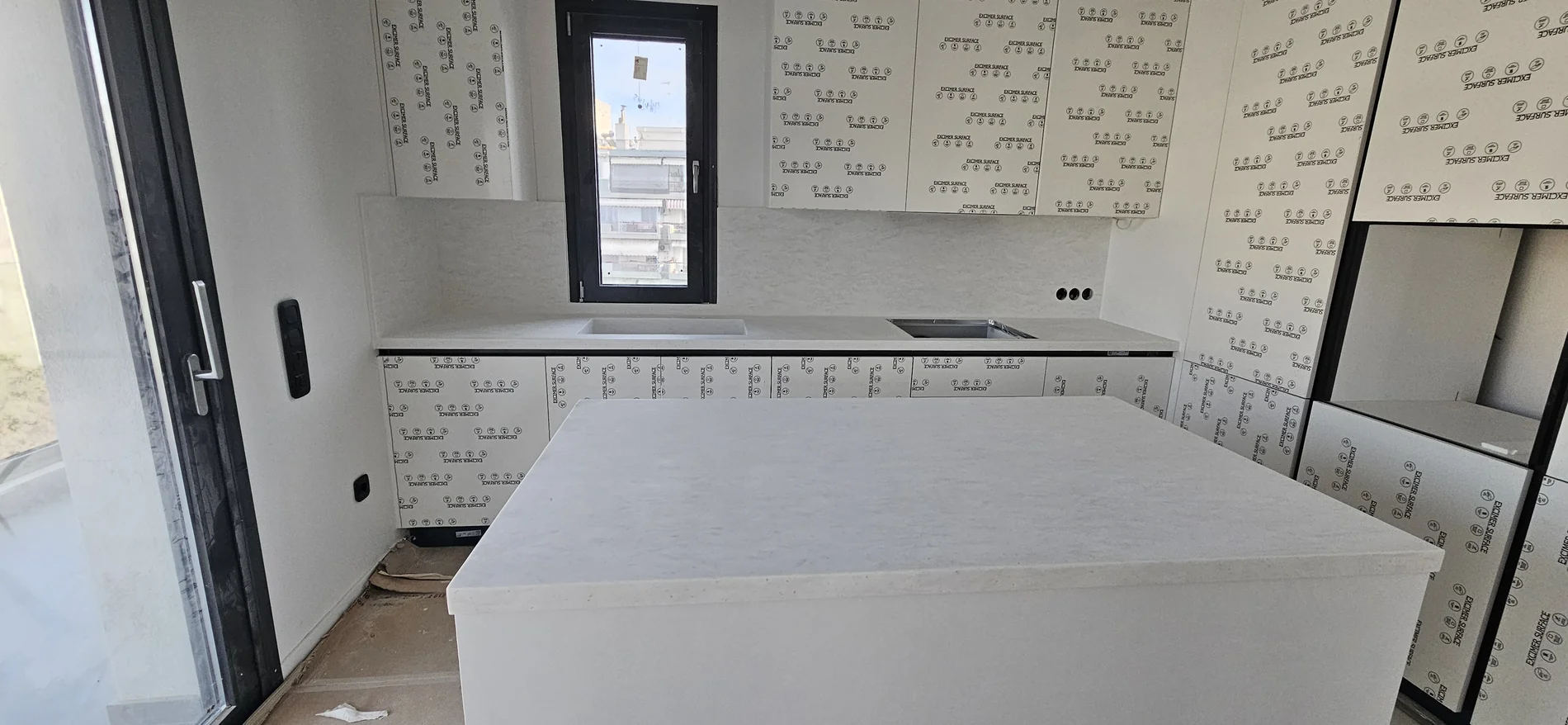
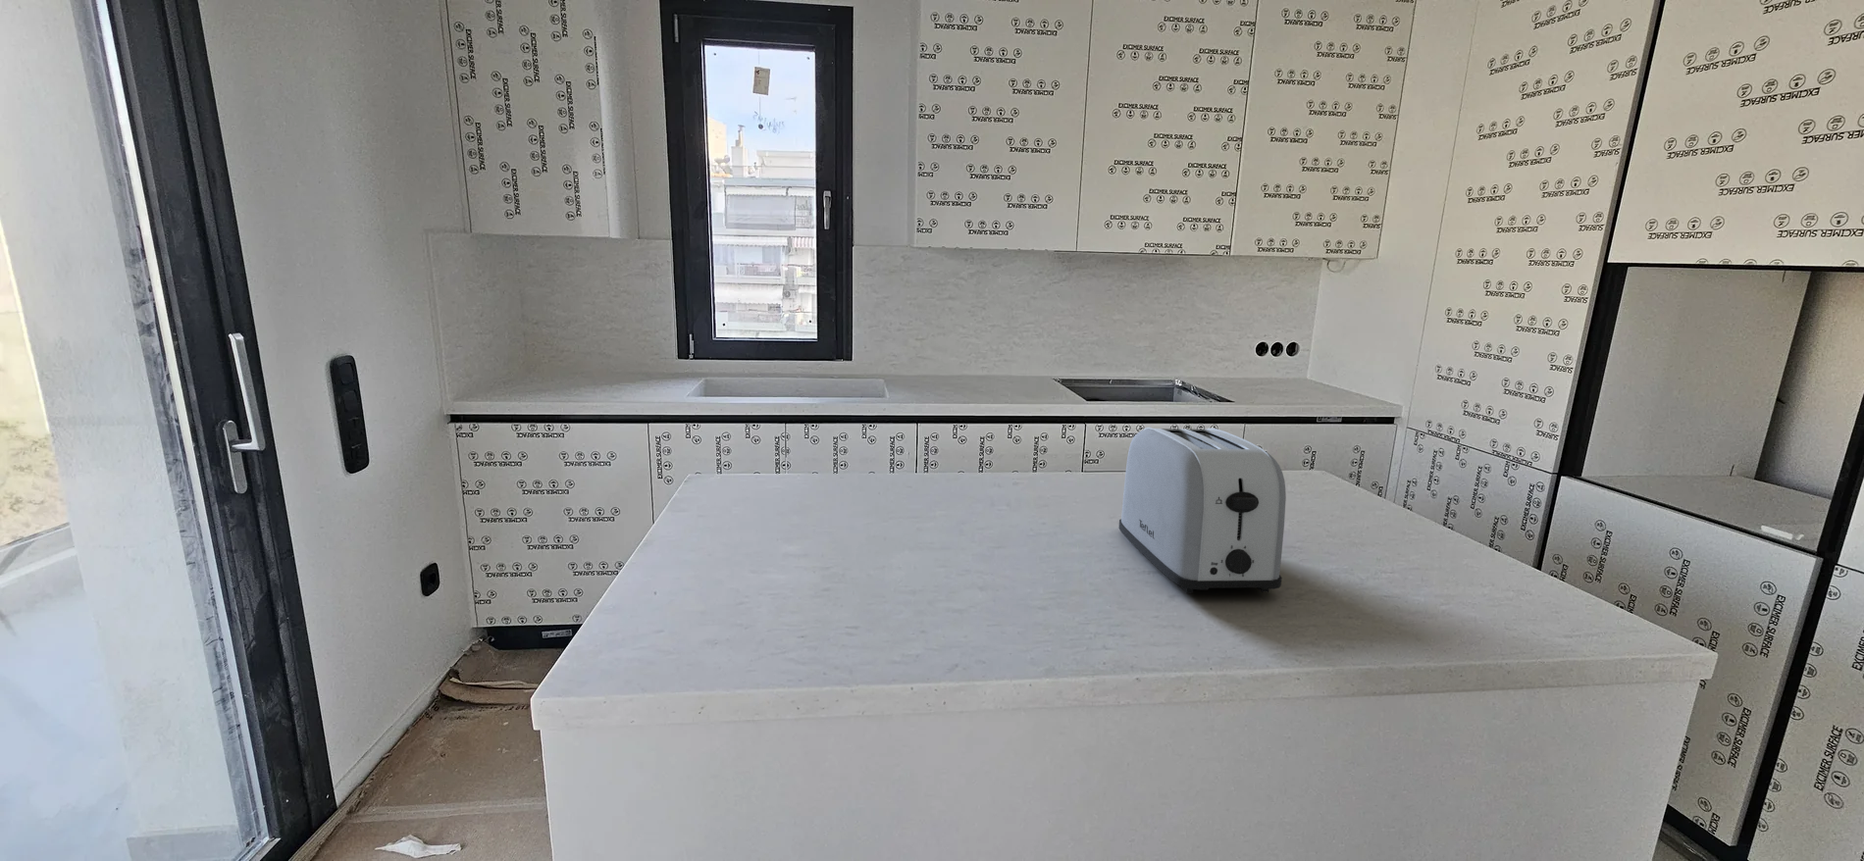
+ toaster [1117,426,1287,594]
